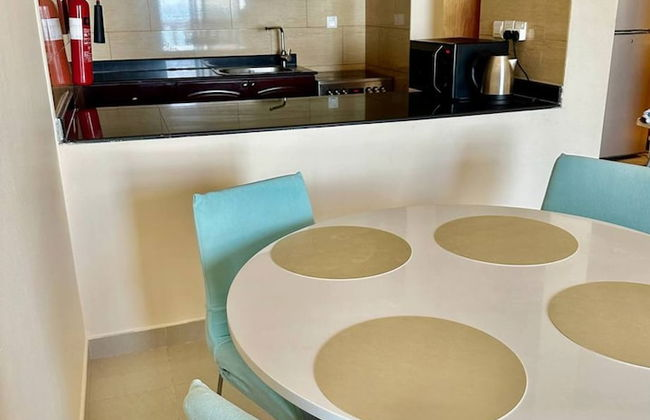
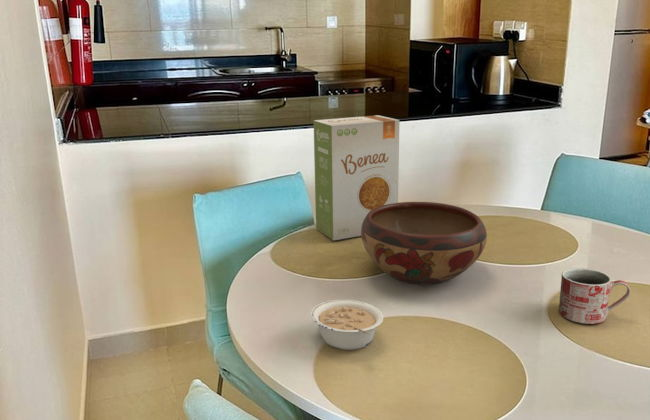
+ decorative bowl [361,201,488,285]
+ legume [310,299,384,351]
+ food box [313,114,400,241]
+ mug [558,267,632,325]
